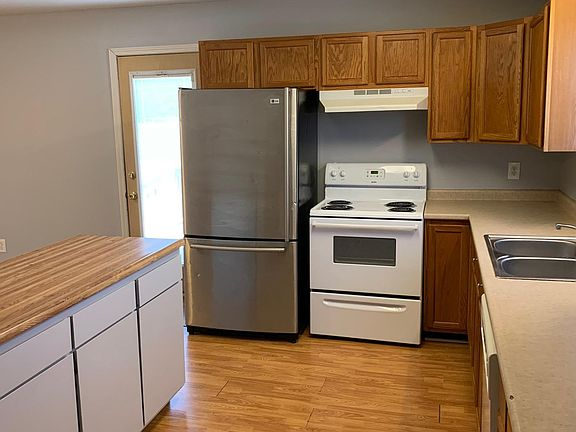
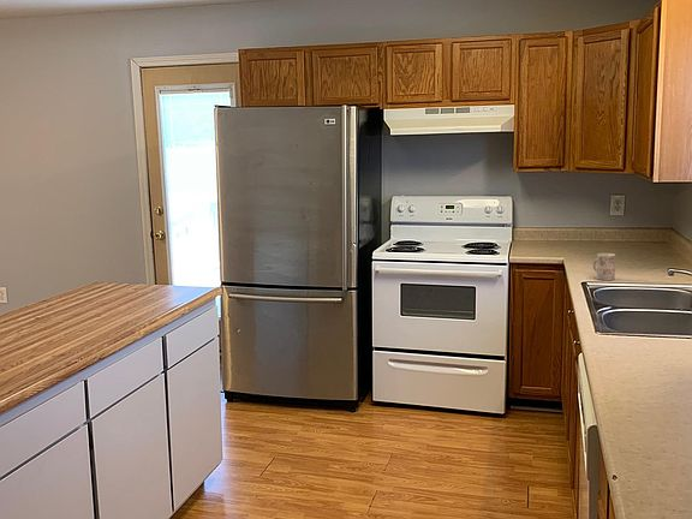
+ mug [592,252,616,281]
